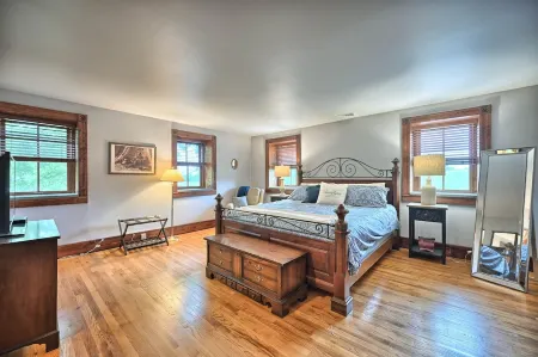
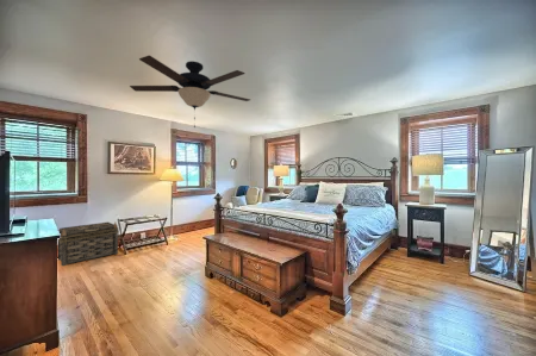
+ ceiling fan [129,55,251,129]
+ basket [57,221,120,267]
